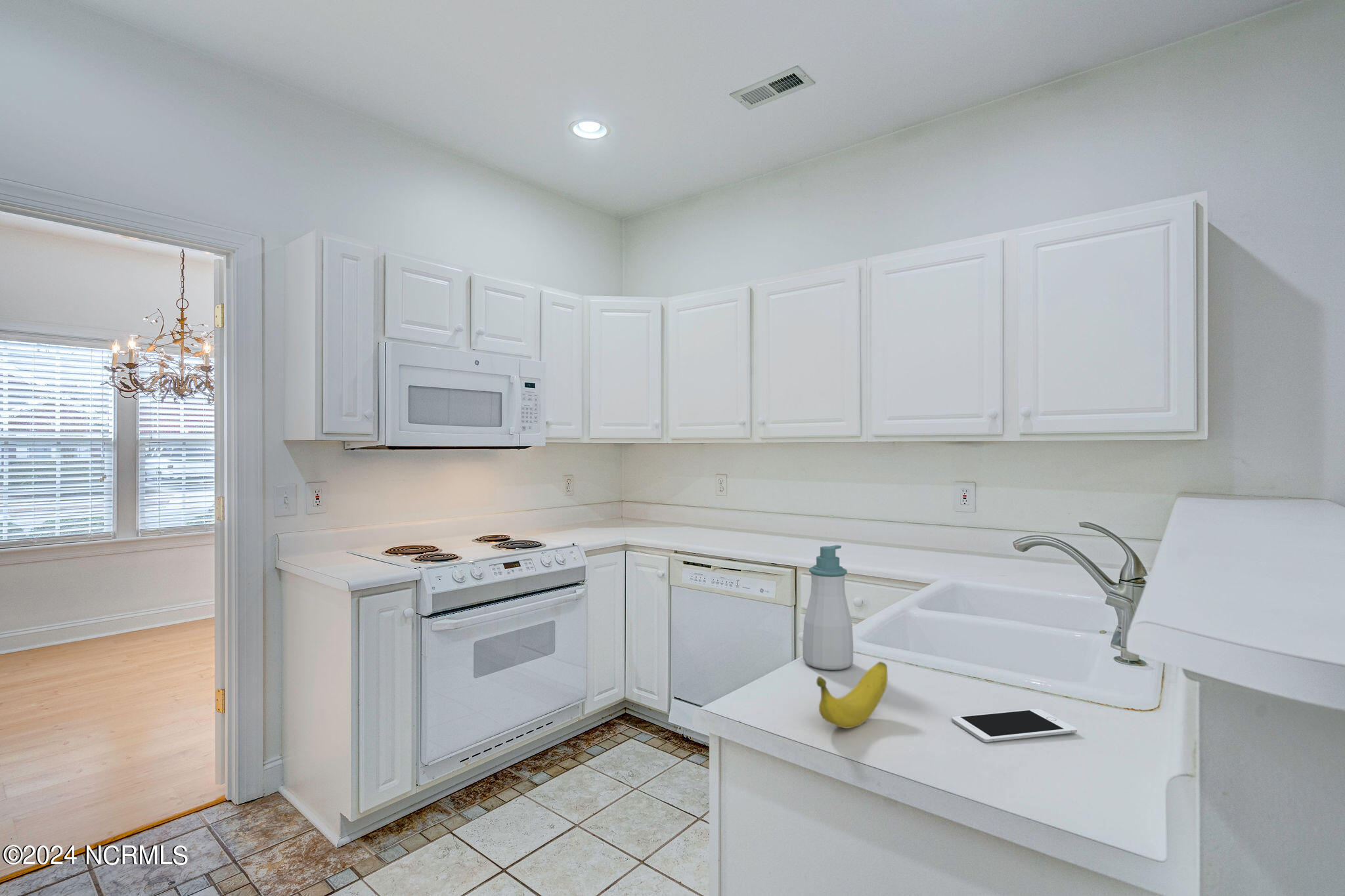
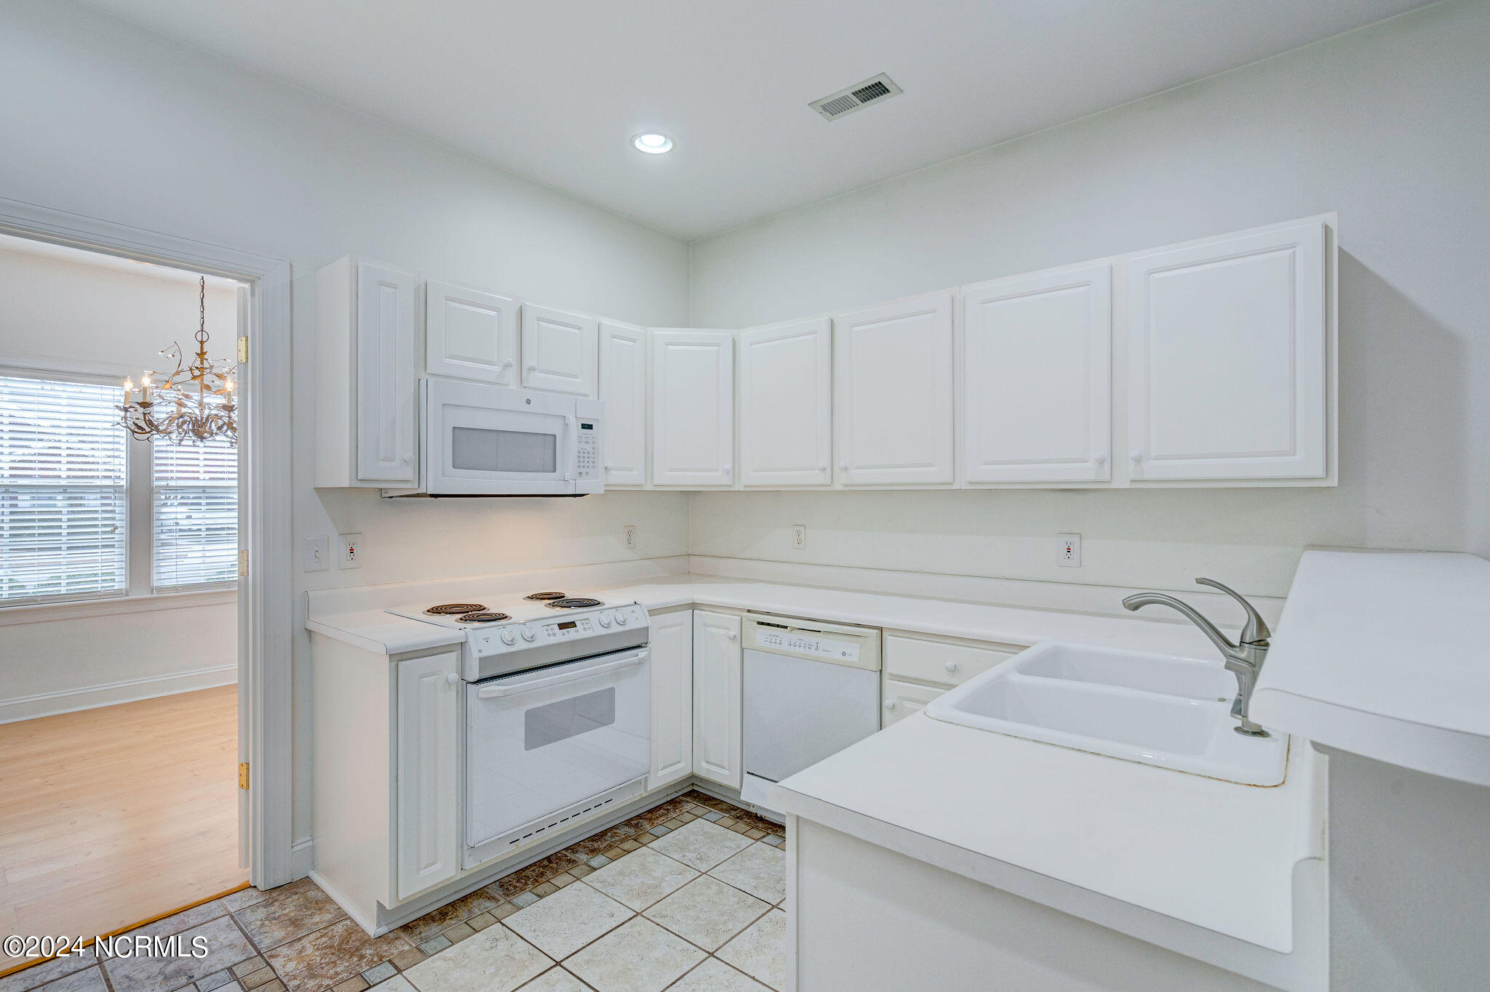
- banana [816,661,888,729]
- soap bottle [802,545,854,671]
- cell phone [951,708,1078,743]
